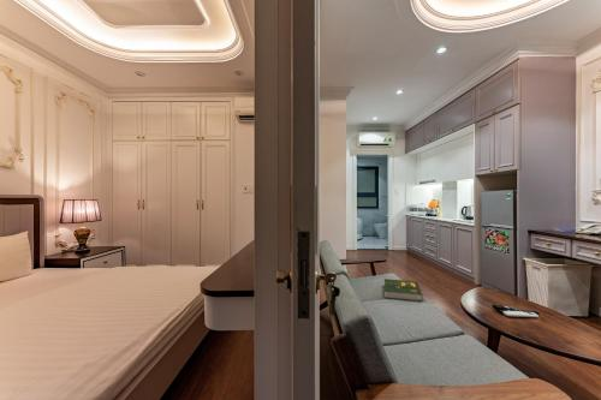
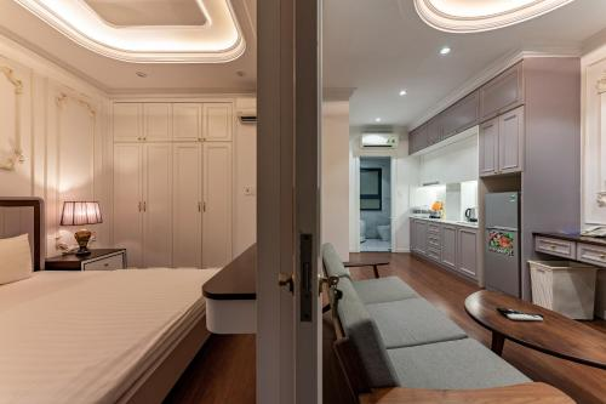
- book [383,277,424,303]
